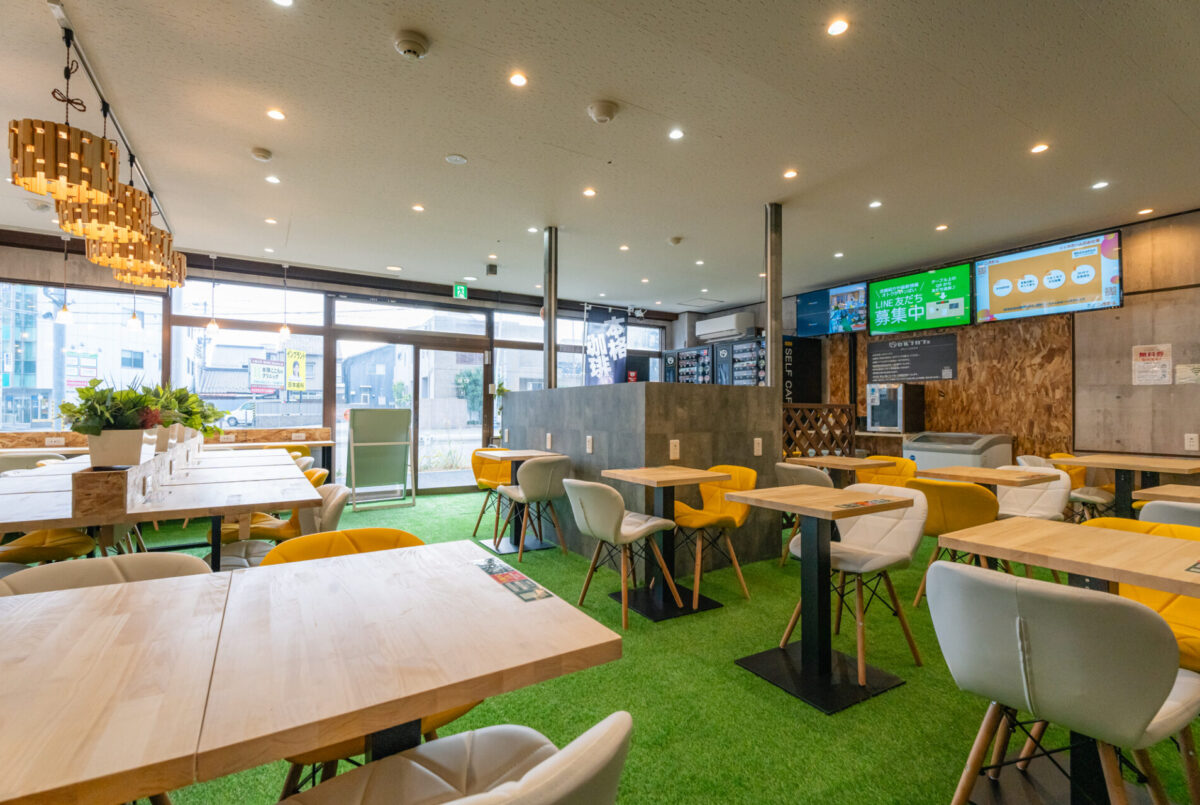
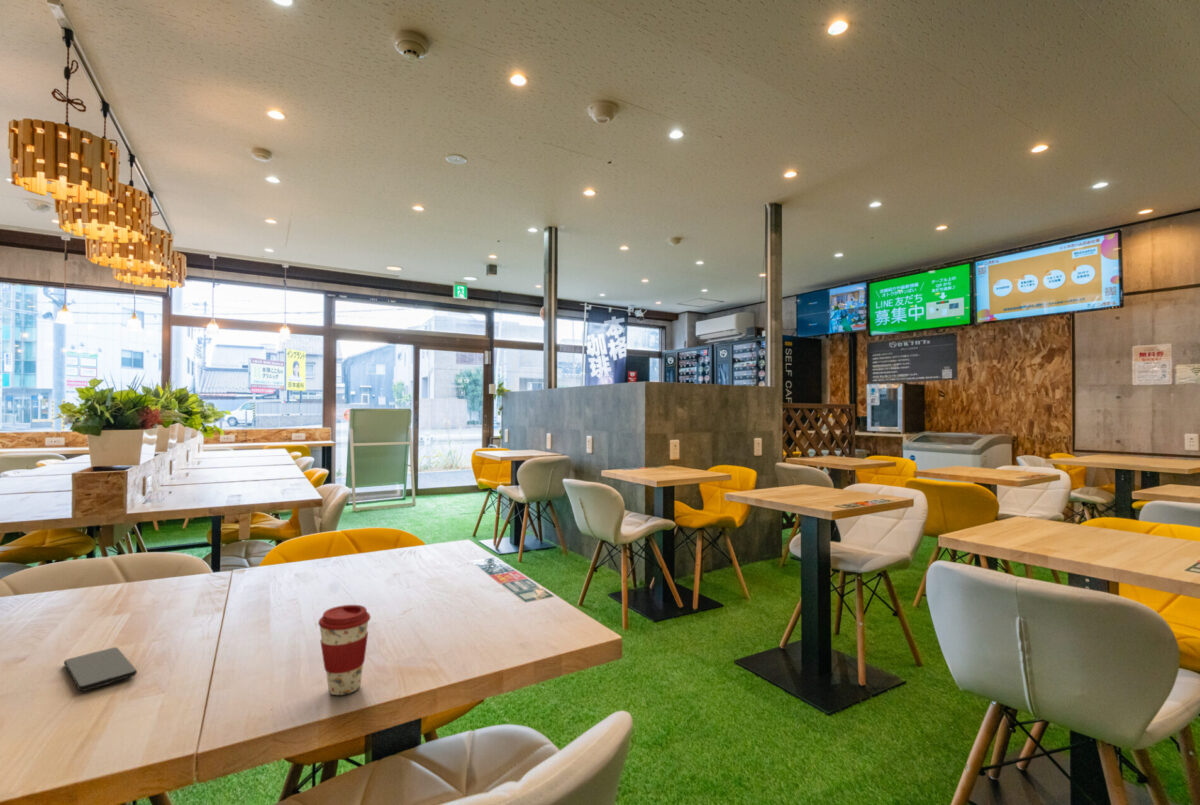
+ coffee cup [317,604,371,696]
+ smartphone [63,646,138,692]
